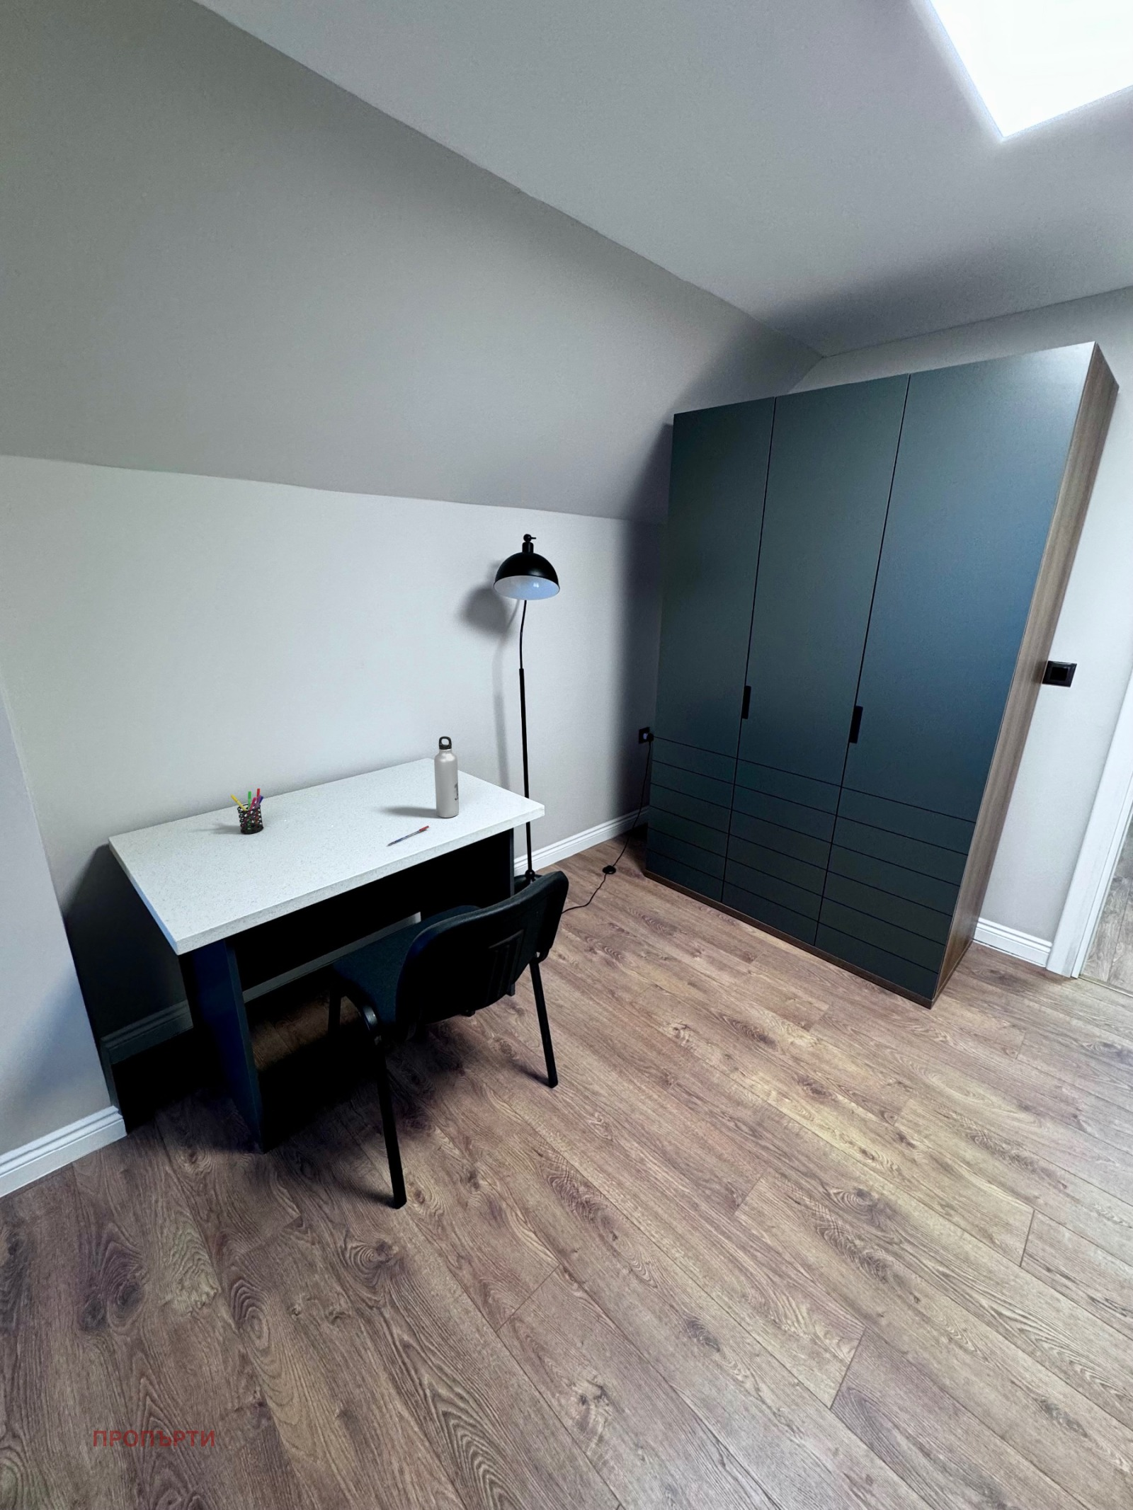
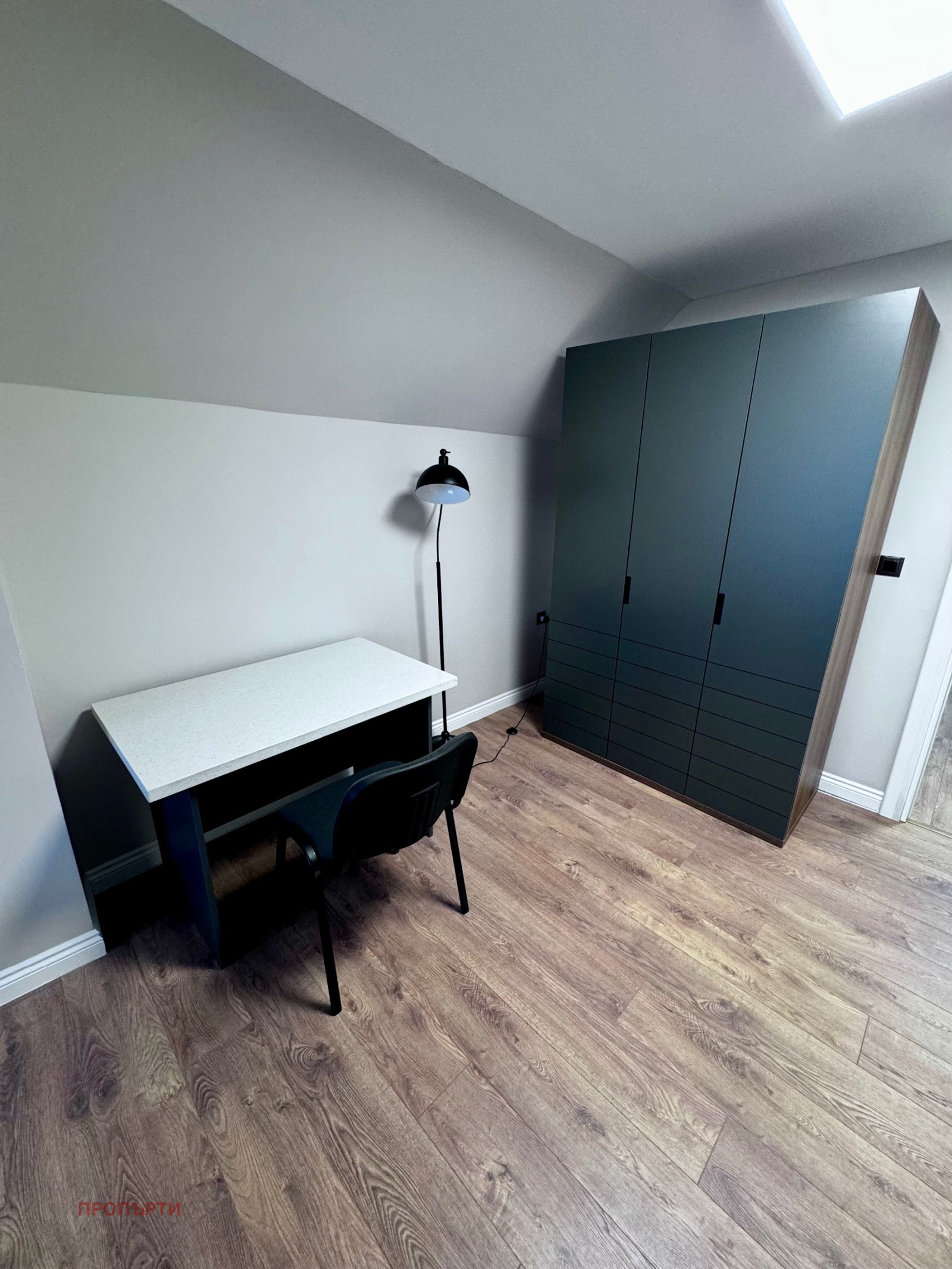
- water bottle [433,735,459,819]
- pen [387,825,430,845]
- pen holder [230,788,264,834]
